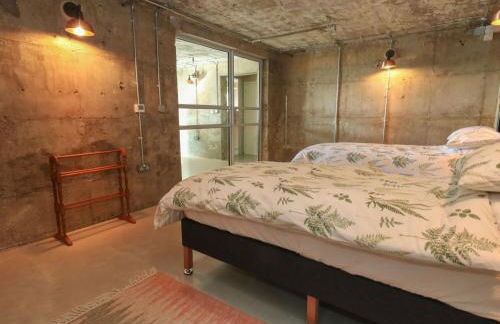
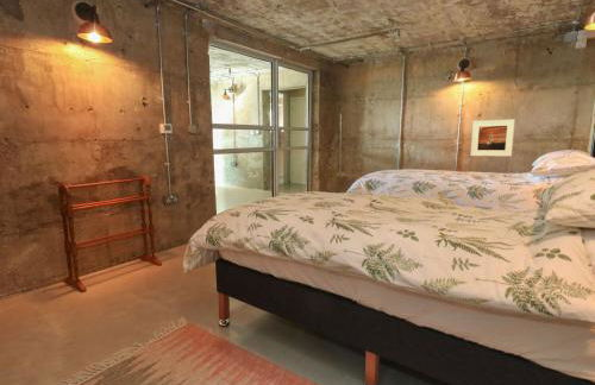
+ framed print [470,119,516,157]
